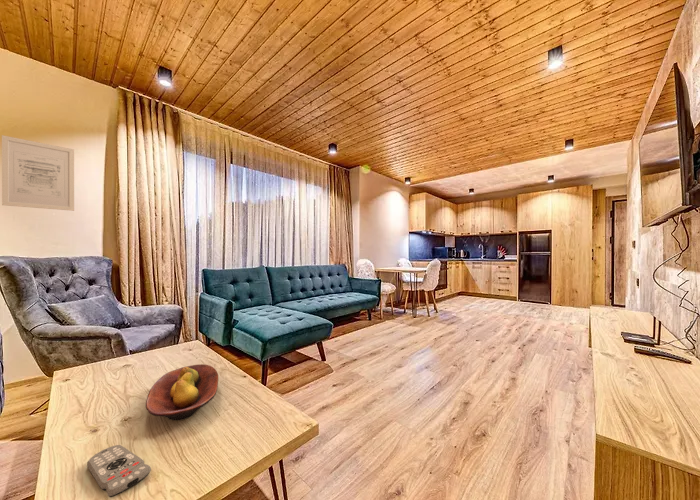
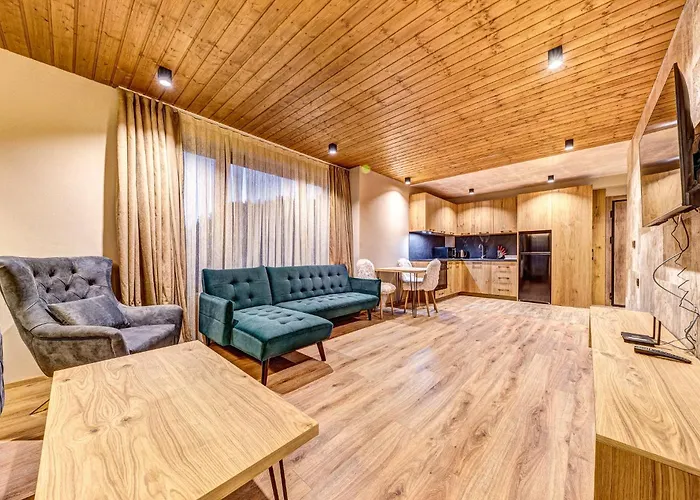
- fruit bowl [145,363,219,422]
- wall art [1,134,75,212]
- remote control [86,444,152,498]
